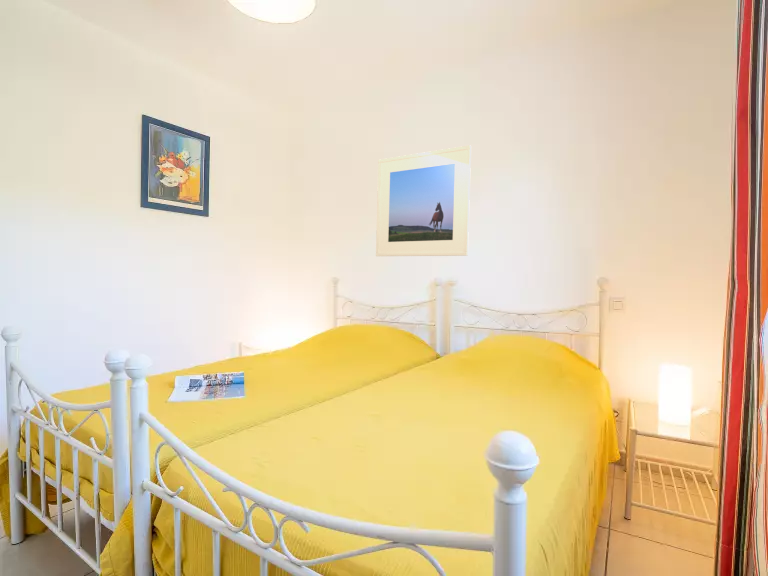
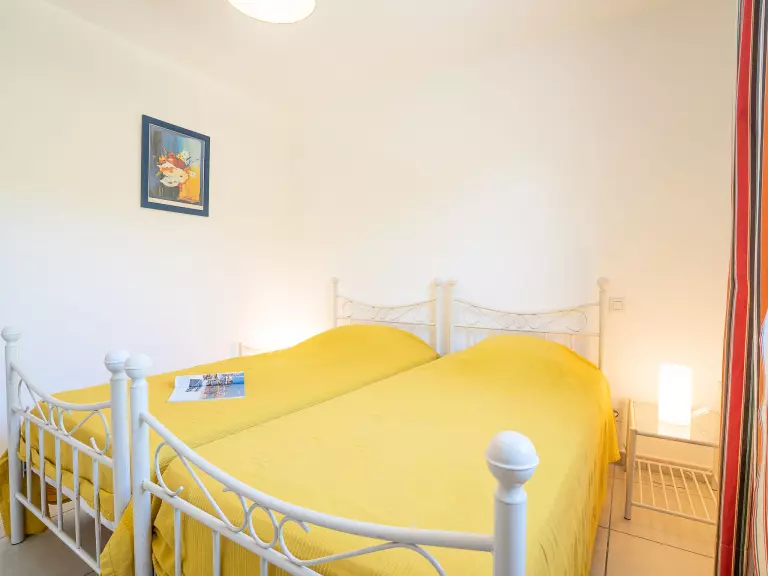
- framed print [375,144,472,257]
